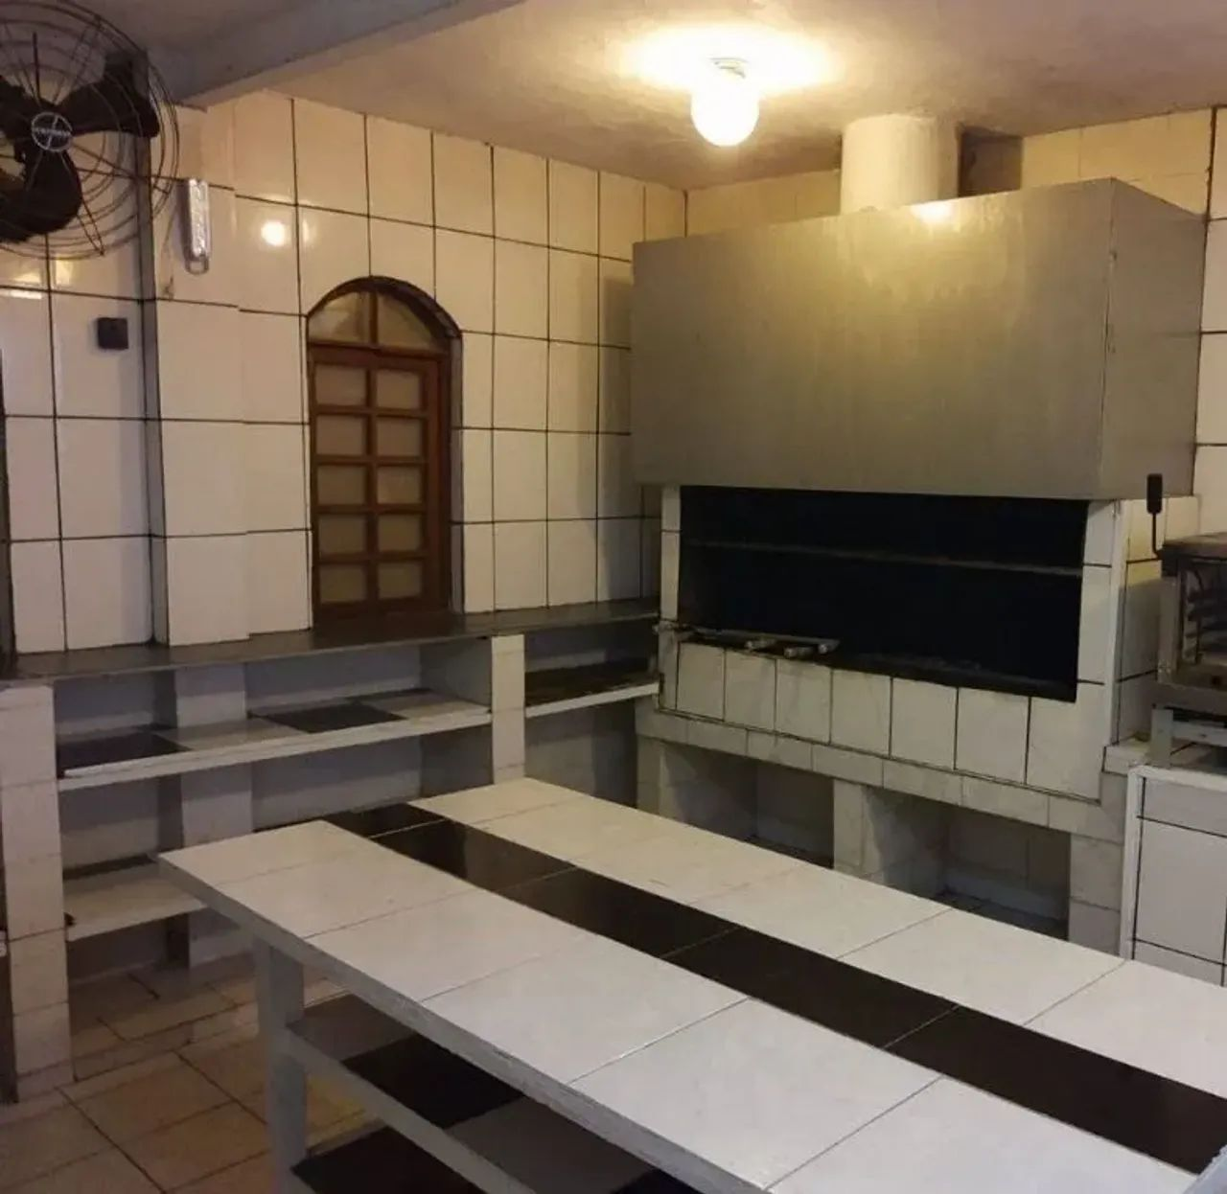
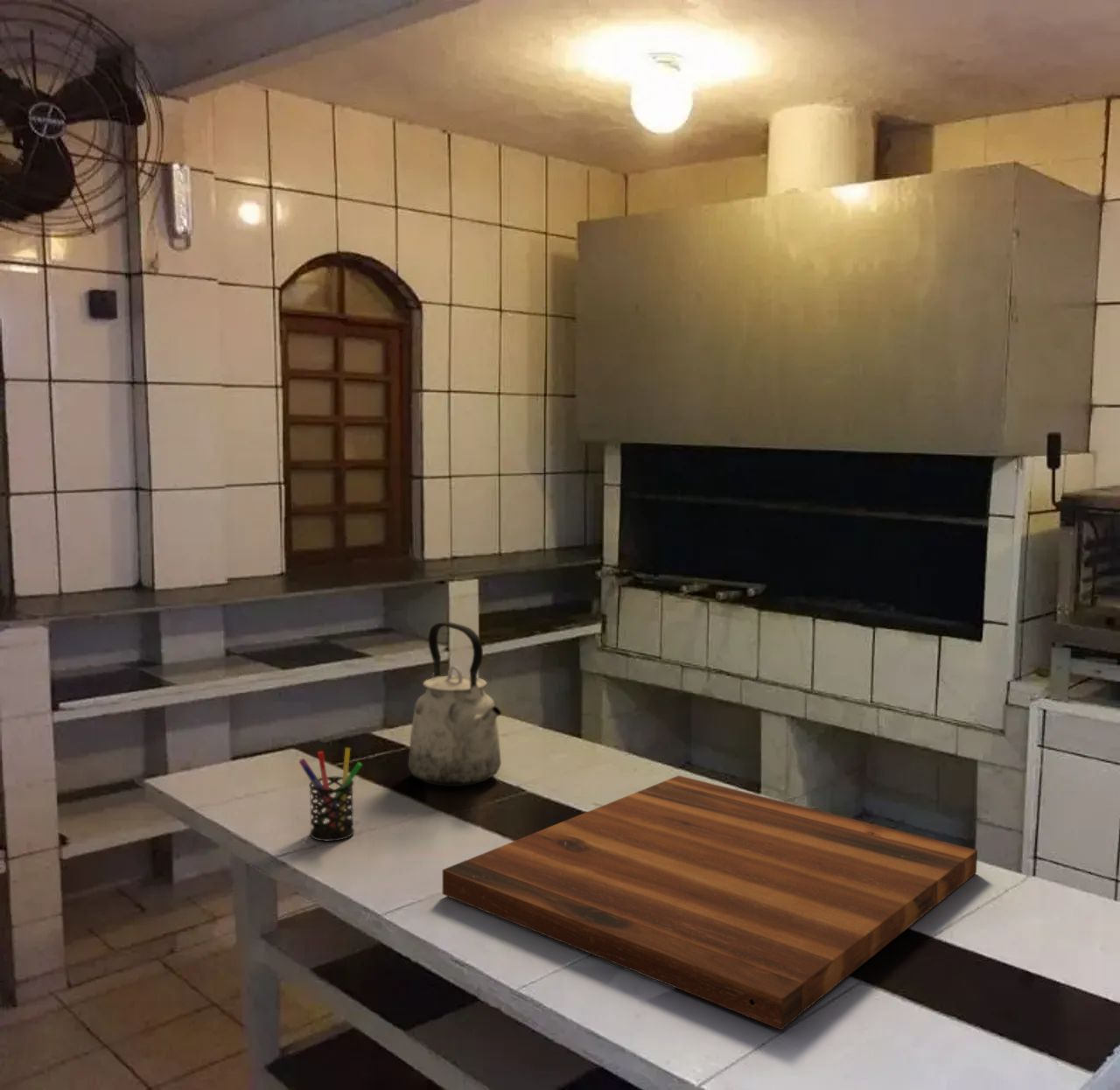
+ pen holder [298,747,363,842]
+ cutting board [442,774,978,1031]
+ kettle [408,621,502,787]
